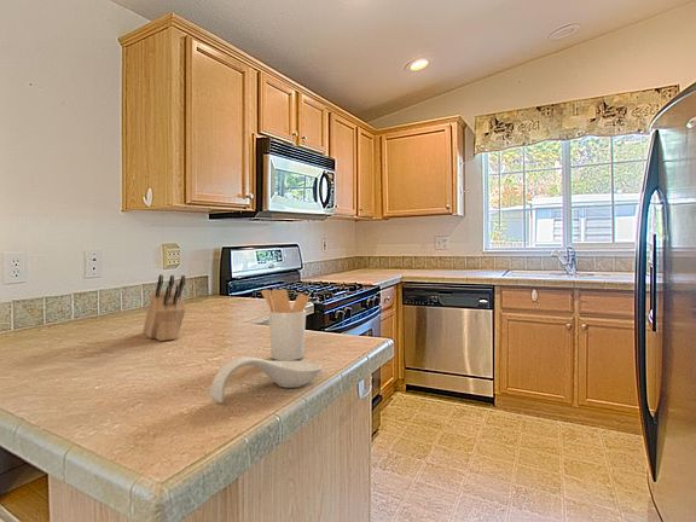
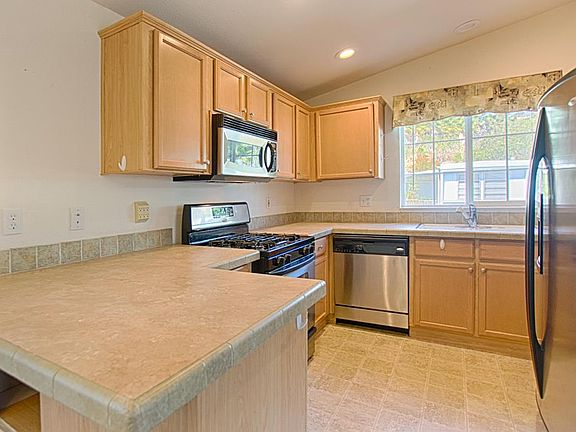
- knife block [143,274,186,342]
- utensil holder [260,288,311,361]
- spoon rest [209,356,323,404]
